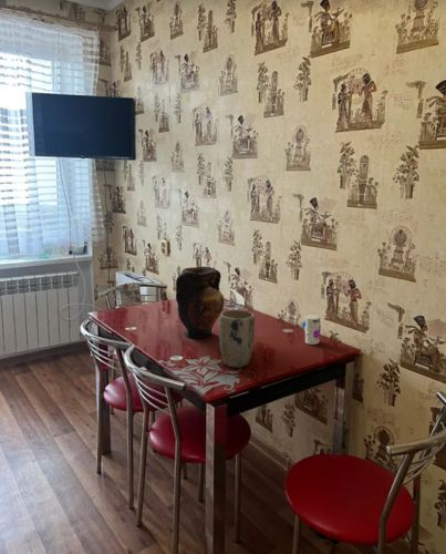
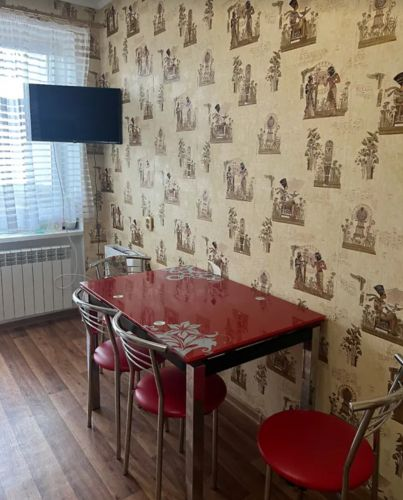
- vase [175,266,226,339]
- toy [301,314,322,346]
- plant pot [218,308,256,369]
